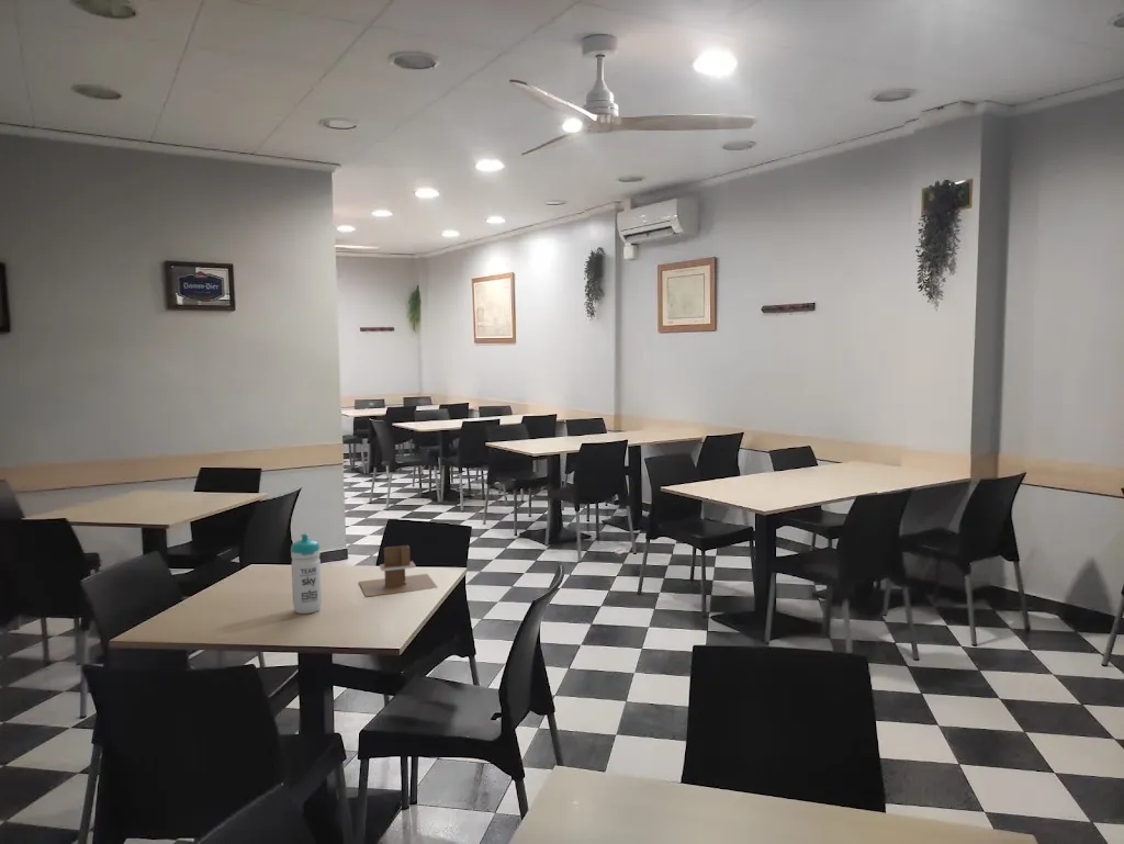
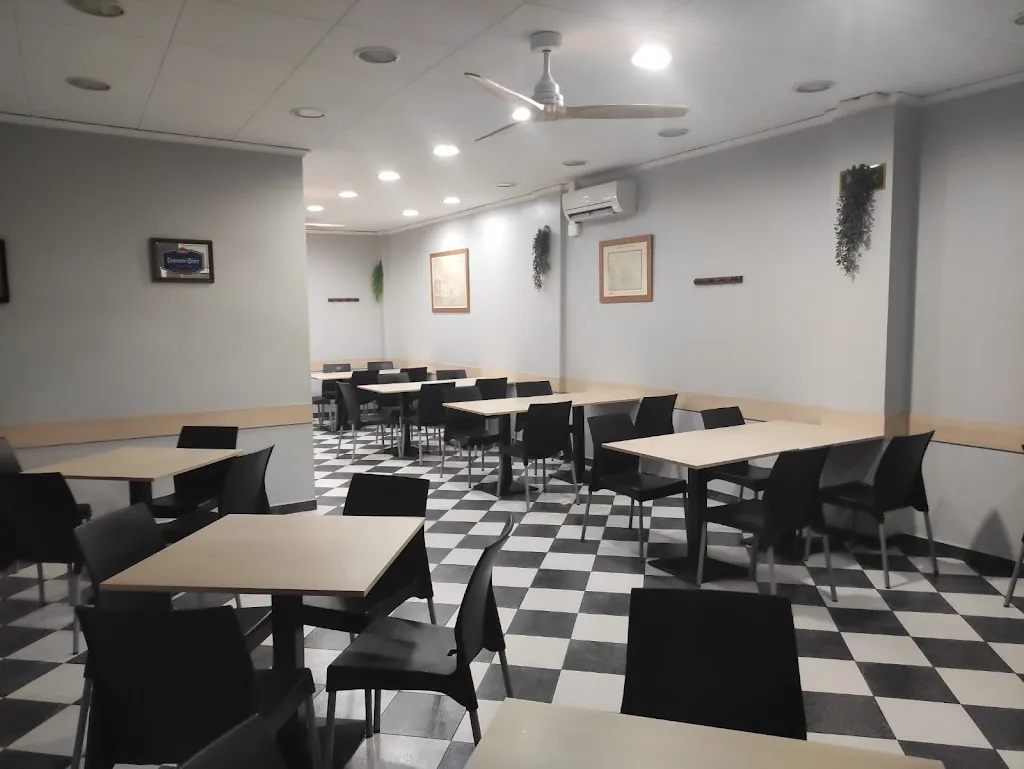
- napkin holder [358,544,439,597]
- water bottle [290,532,323,615]
